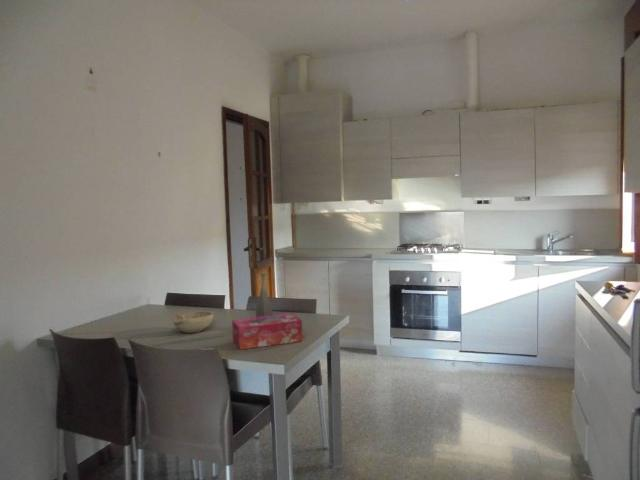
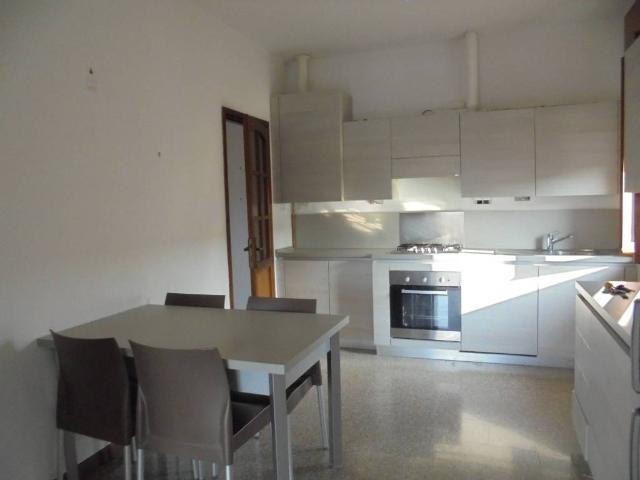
- tissue box [231,312,303,350]
- decorative bowl [170,310,214,334]
- bottle [255,272,274,317]
